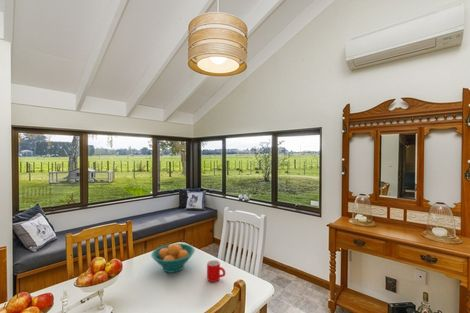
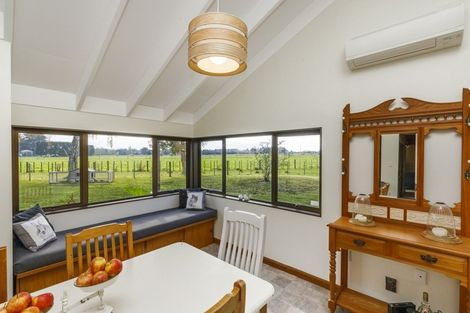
- mug [206,259,226,283]
- fruit bowl [150,243,196,274]
